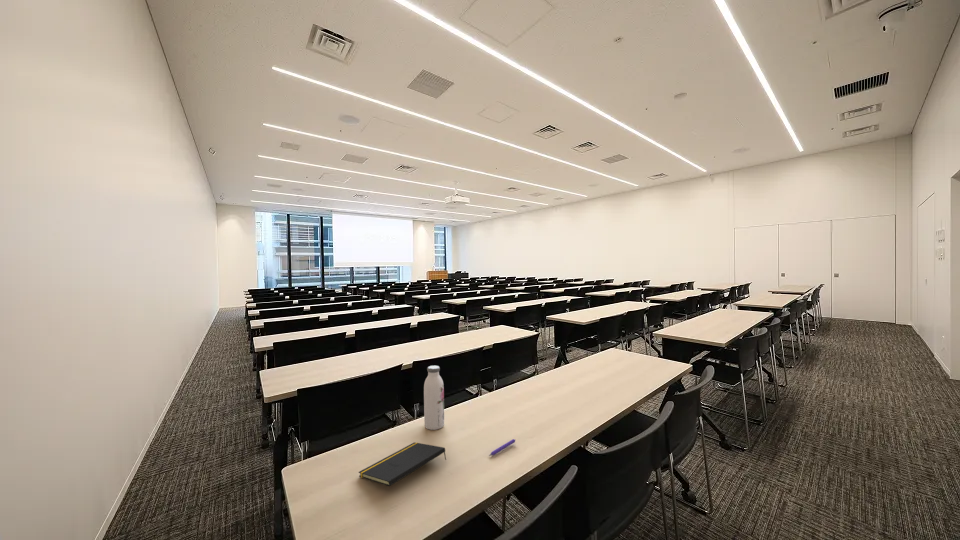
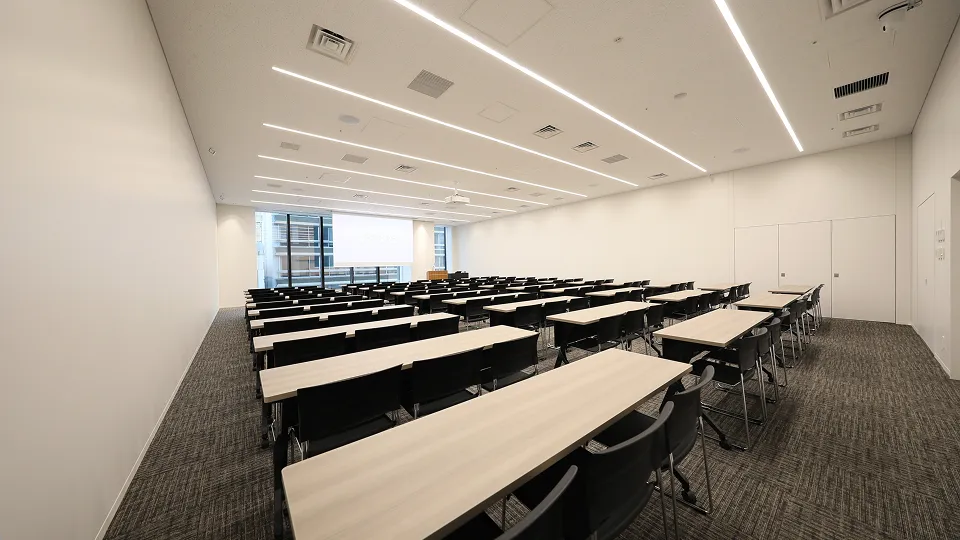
- notepad [358,441,447,487]
- pen [488,438,516,457]
- water bottle [423,365,445,431]
